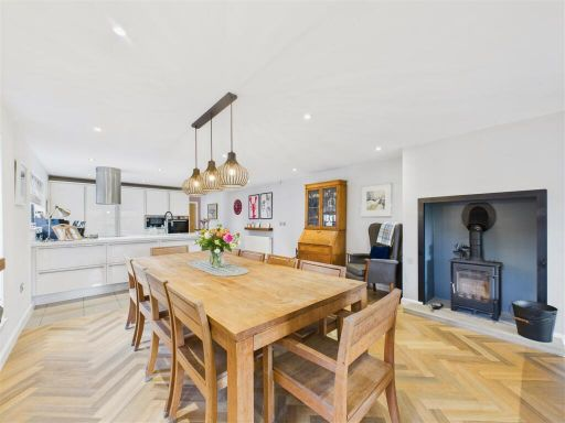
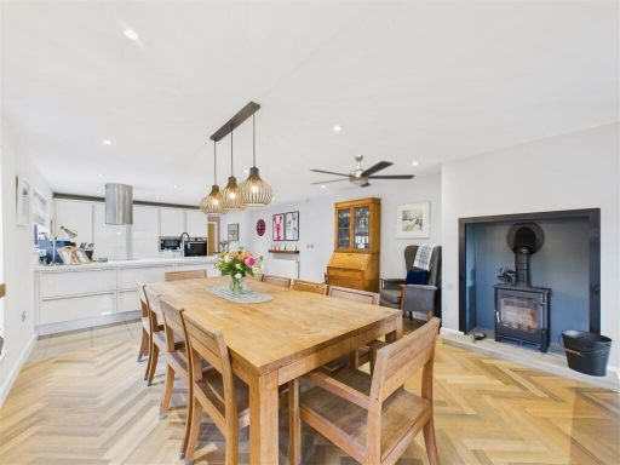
+ electric fan [309,154,415,189]
